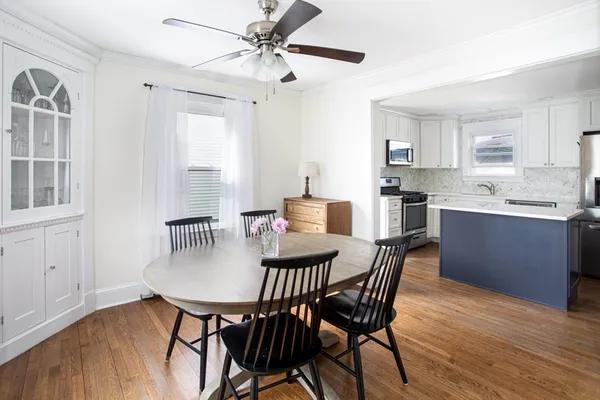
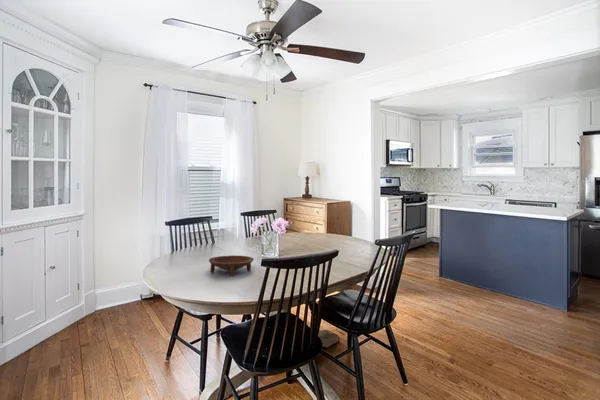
+ bowl [208,254,255,276]
